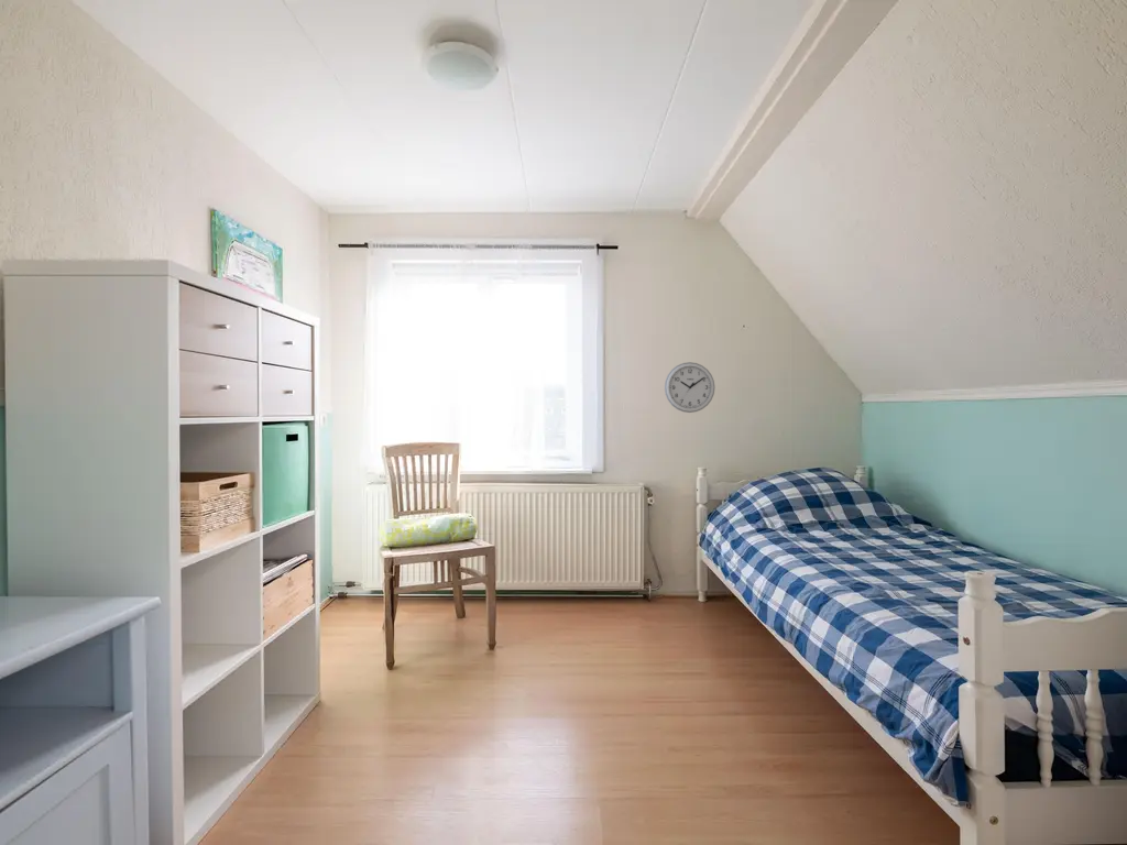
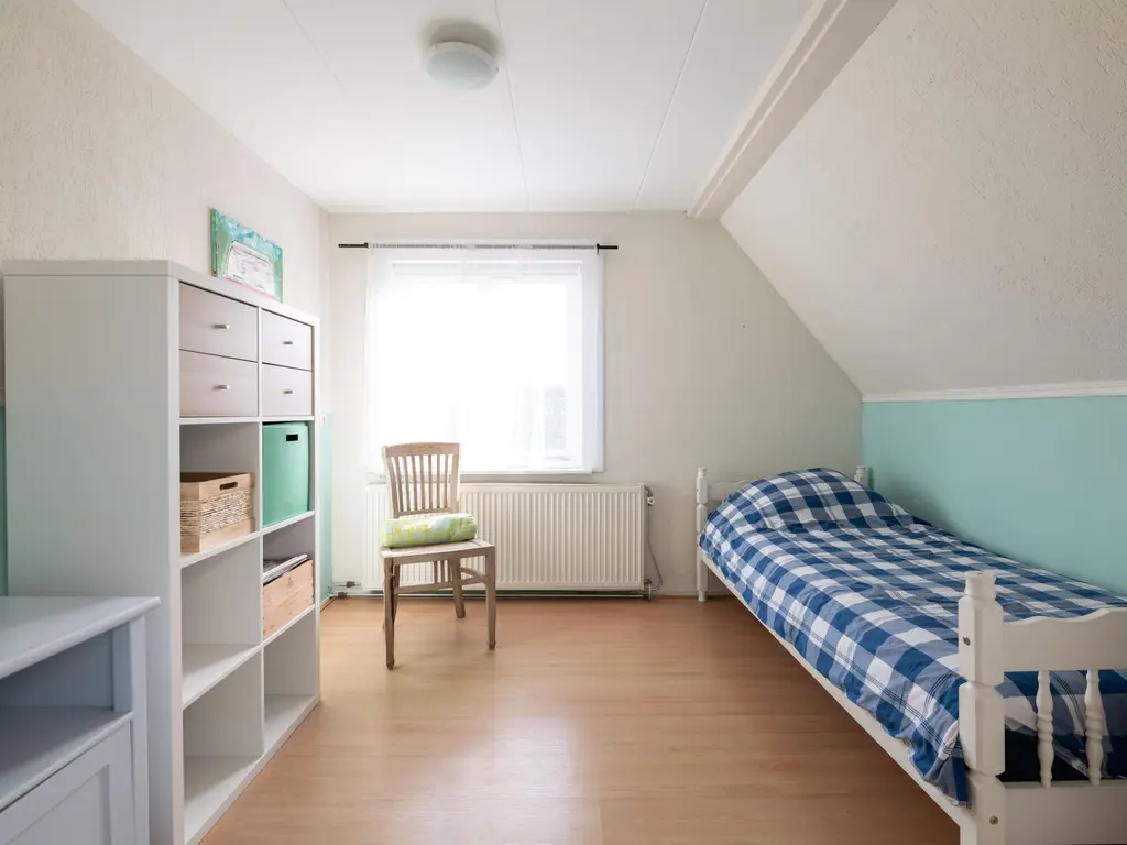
- wall clock [664,361,716,414]
